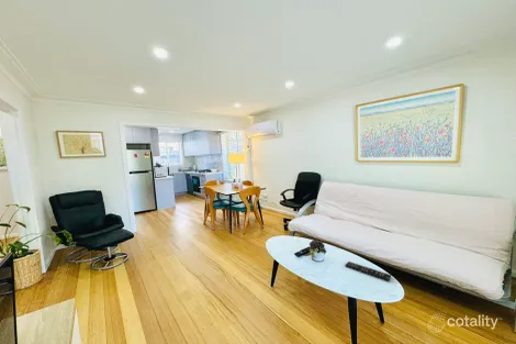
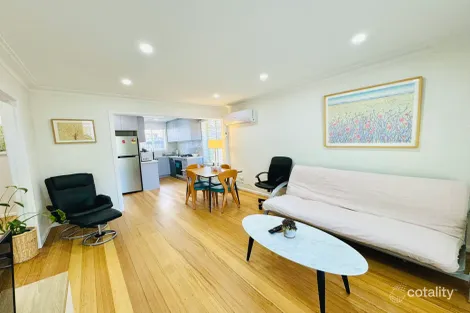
- remote control [344,260,392,282]
